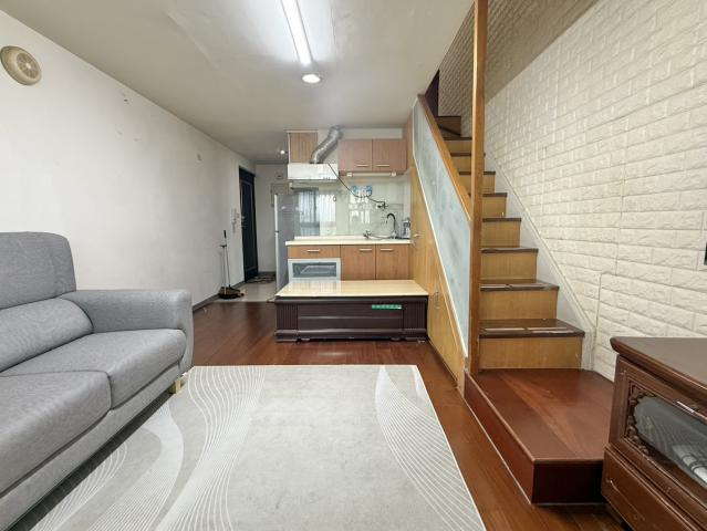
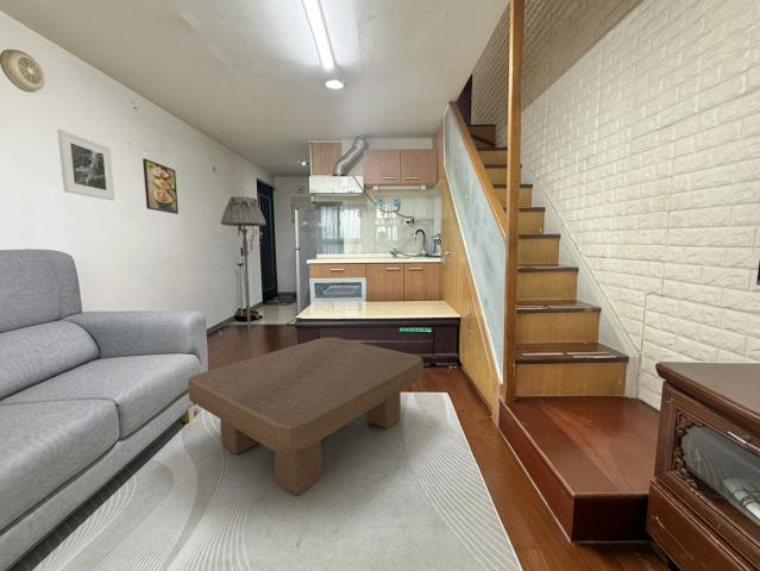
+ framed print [56,128,115,201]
+ floor lamp [220,195,266,359]
+ coffee table [187,337,425,496]
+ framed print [142,157,180,215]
